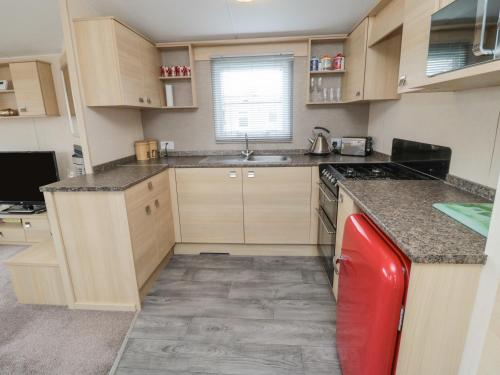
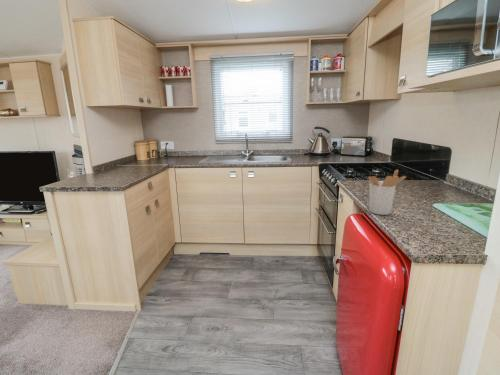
+ utensil holder [367,169,407,216]
